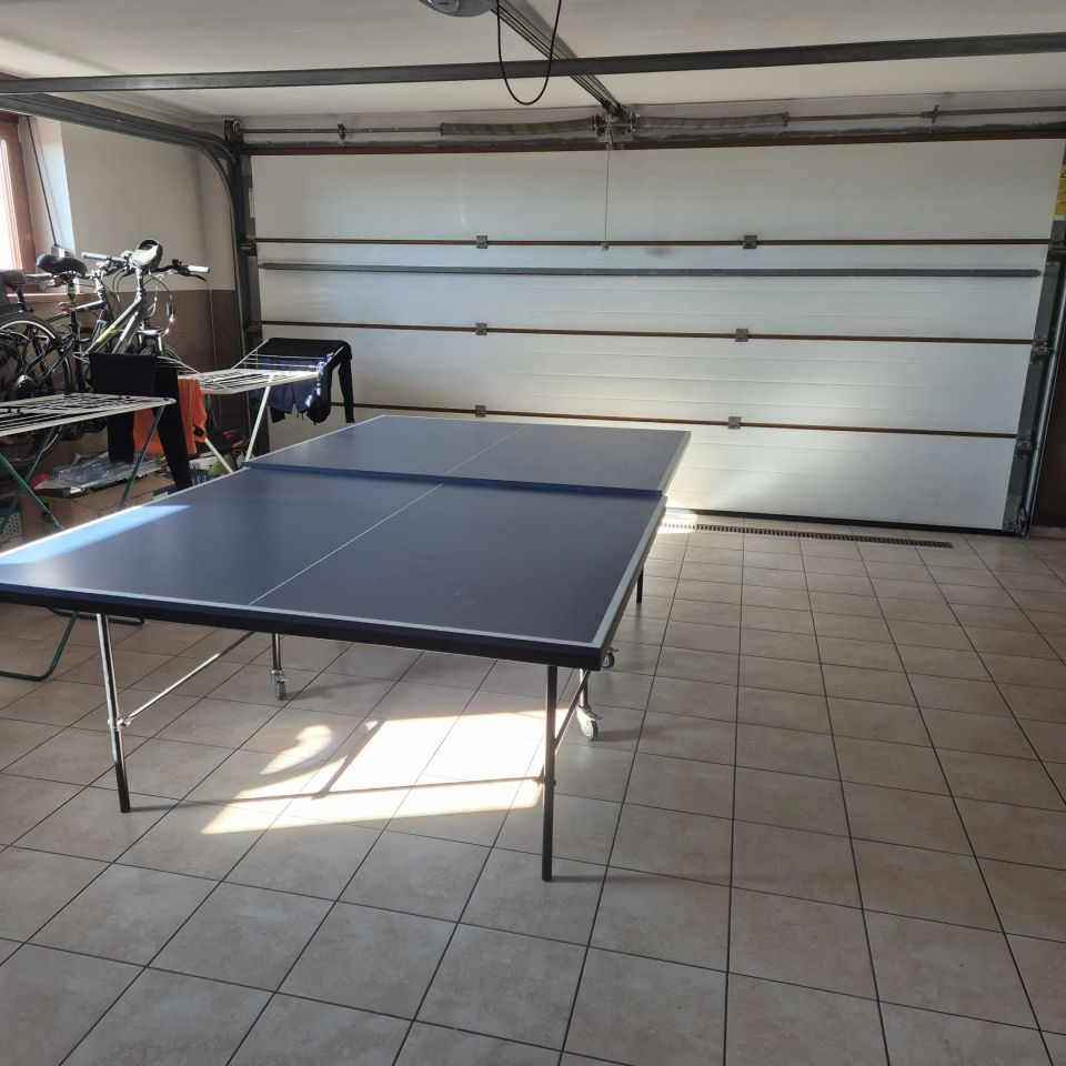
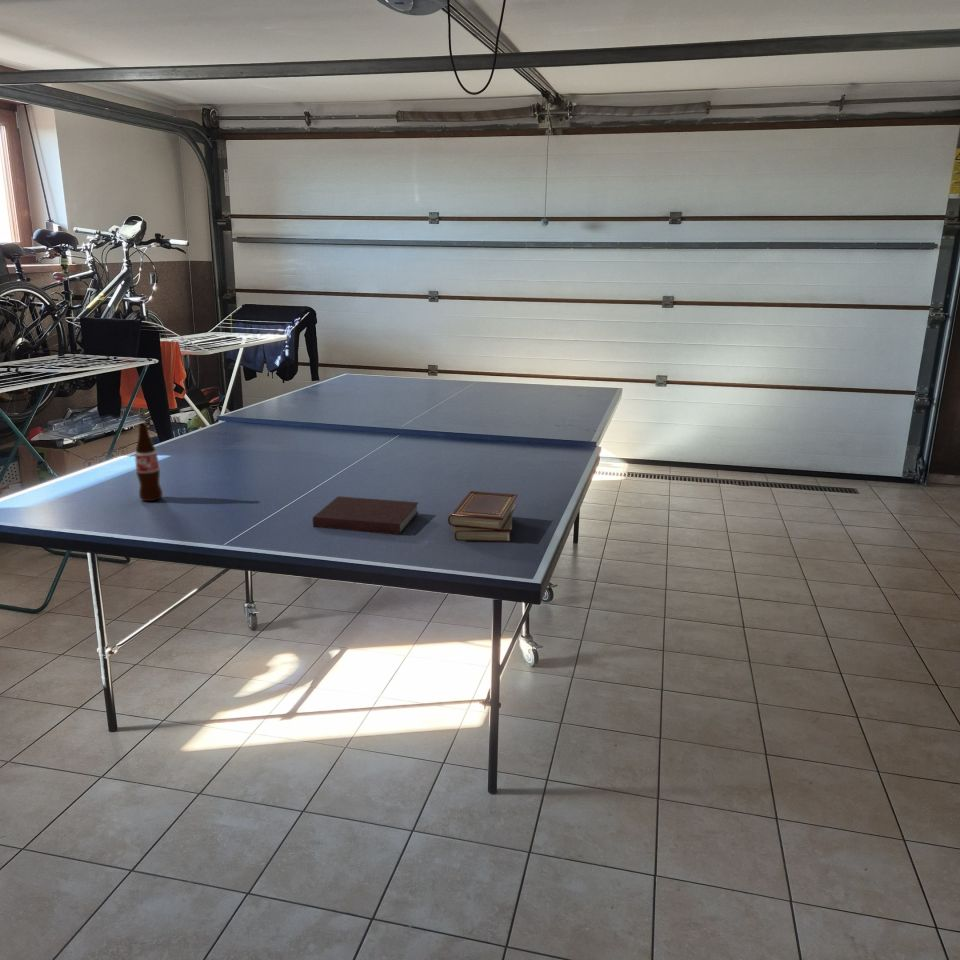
+ bottle [134,423,164,502]
+ notebook [312,495,420,536]
+ book set [447,490,519,543]
